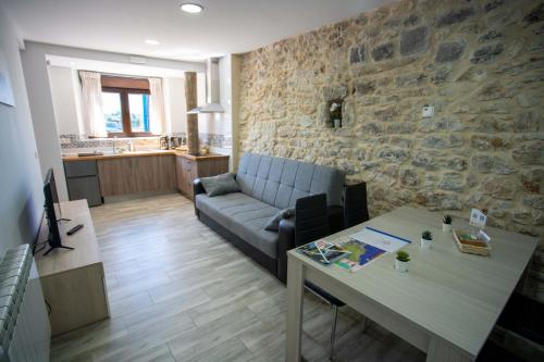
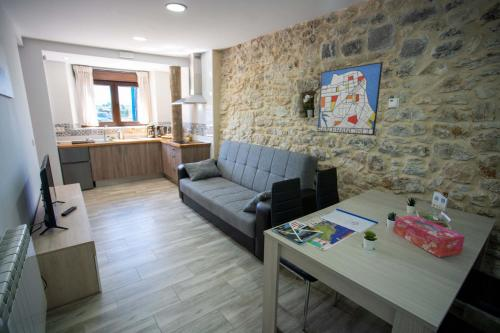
+ wall art [316,61,384,136]
+ tissue box [393,214,466,258]
